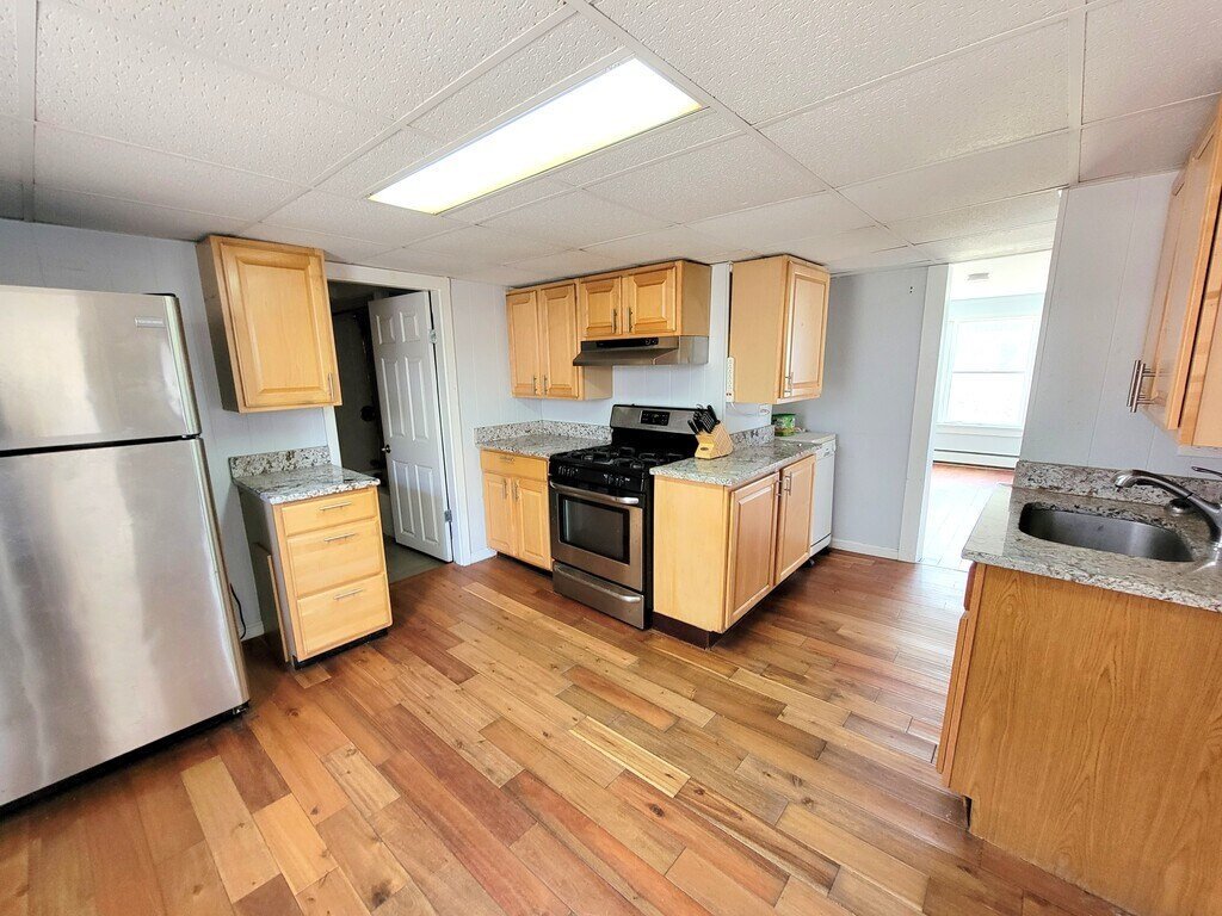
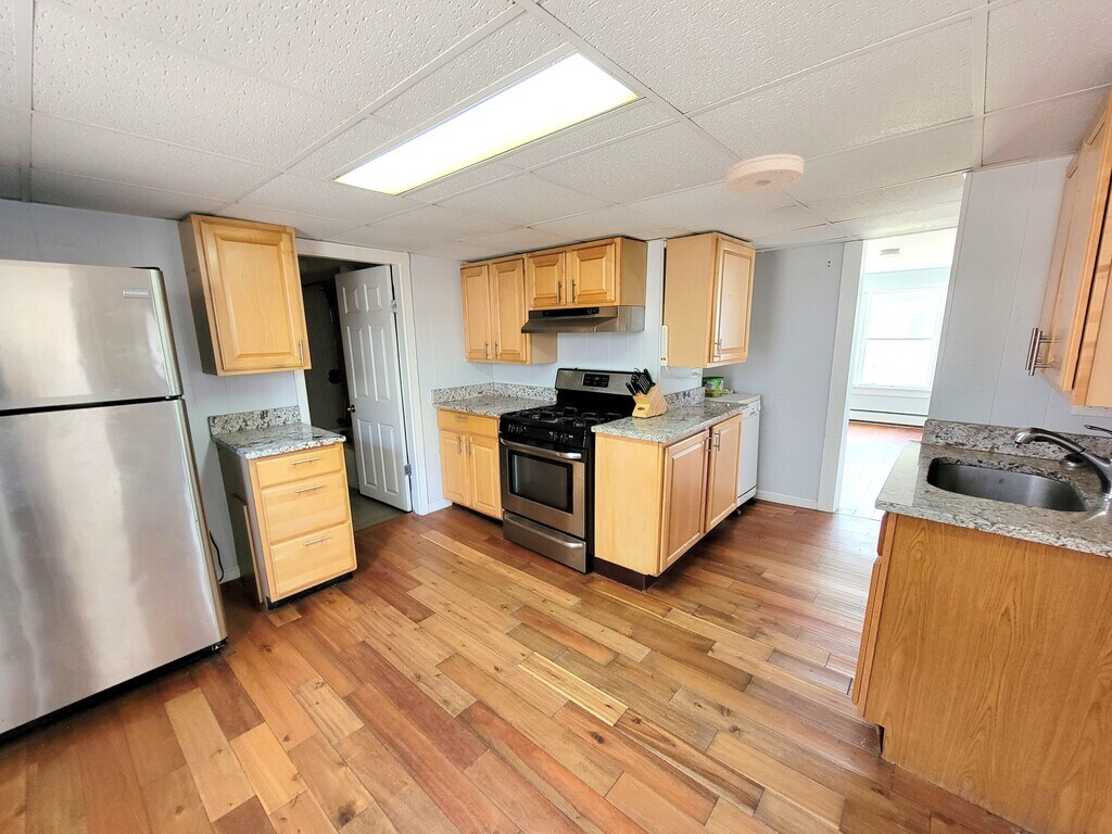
+ smoke detector [724,153,806,195]
